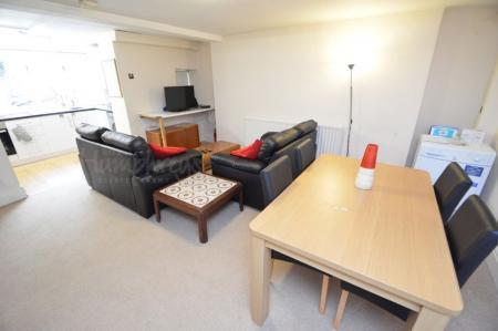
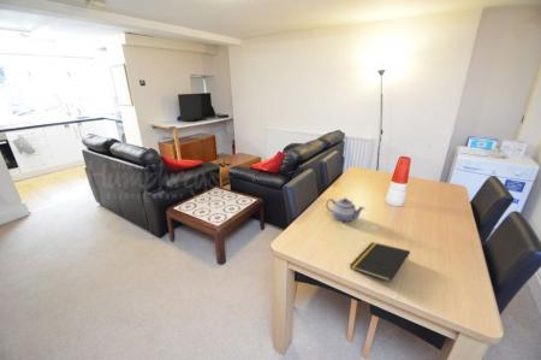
+ teapot [325,197,365,223]
+ notepad [349,241,411,283]
